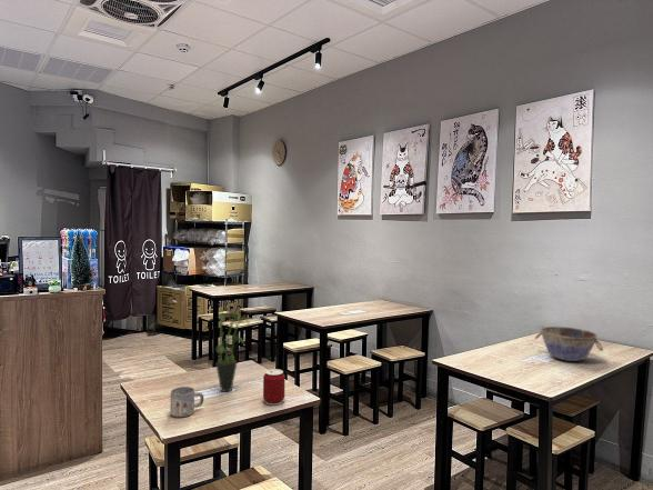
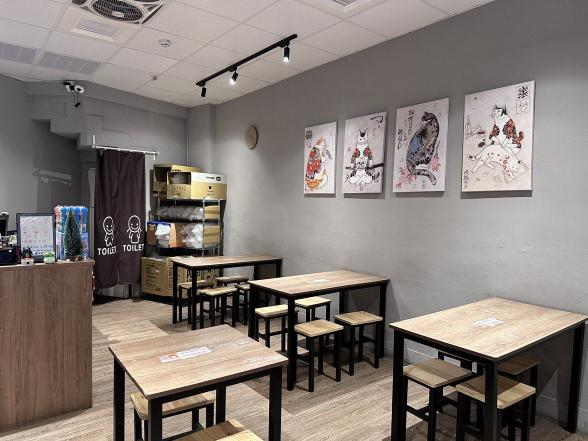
- can [262,368,287,406]
- bowl [534,326,604,362]
- potted plant [214,308,251,393]
- mug [169,386,204,418]
